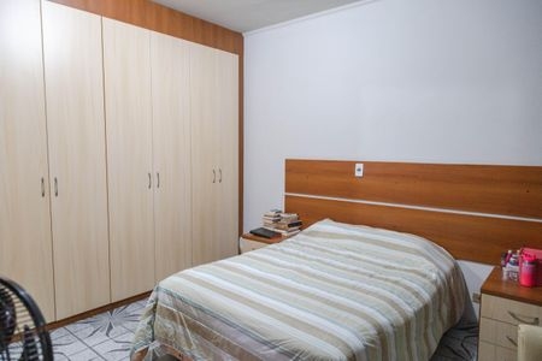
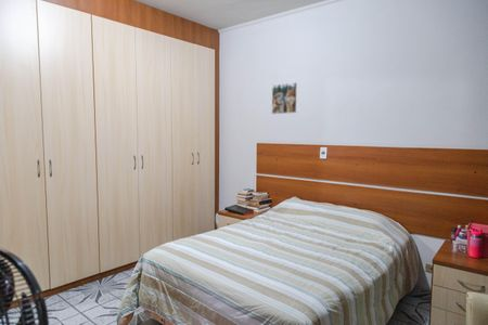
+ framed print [271,81,299,115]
